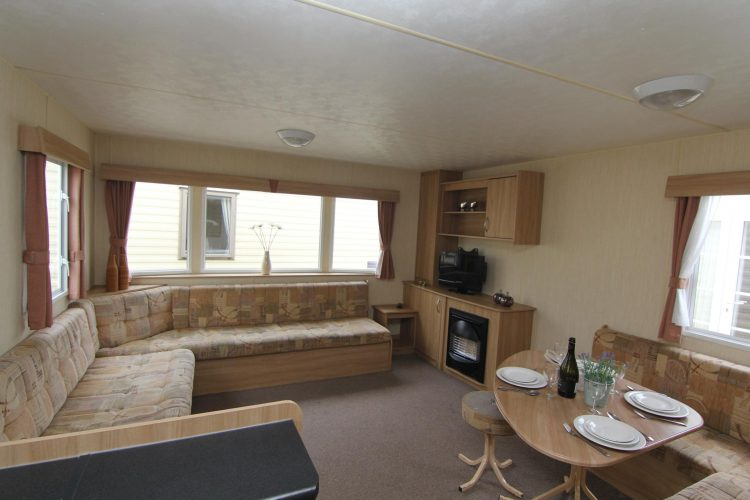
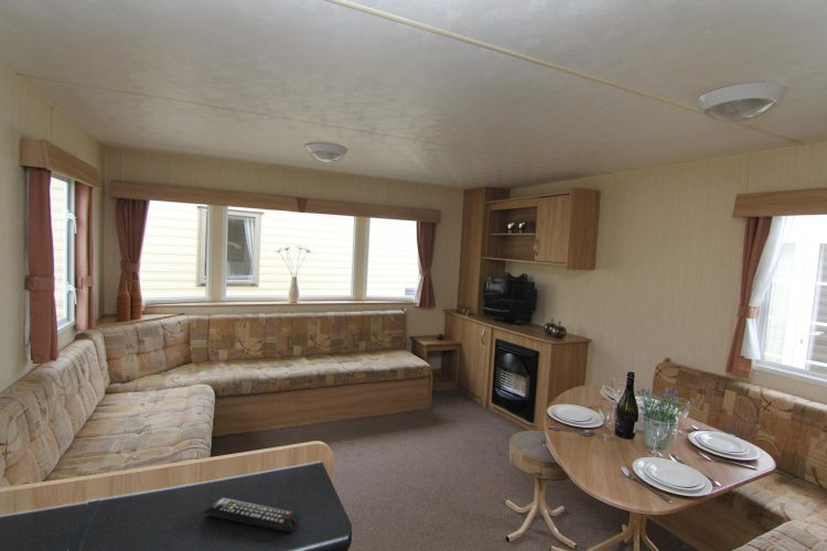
+ remote control [202,497,300,533]
